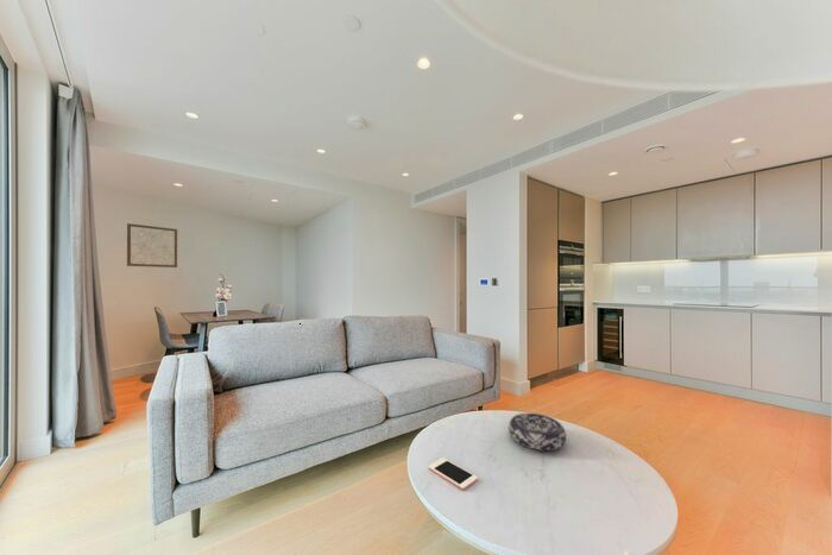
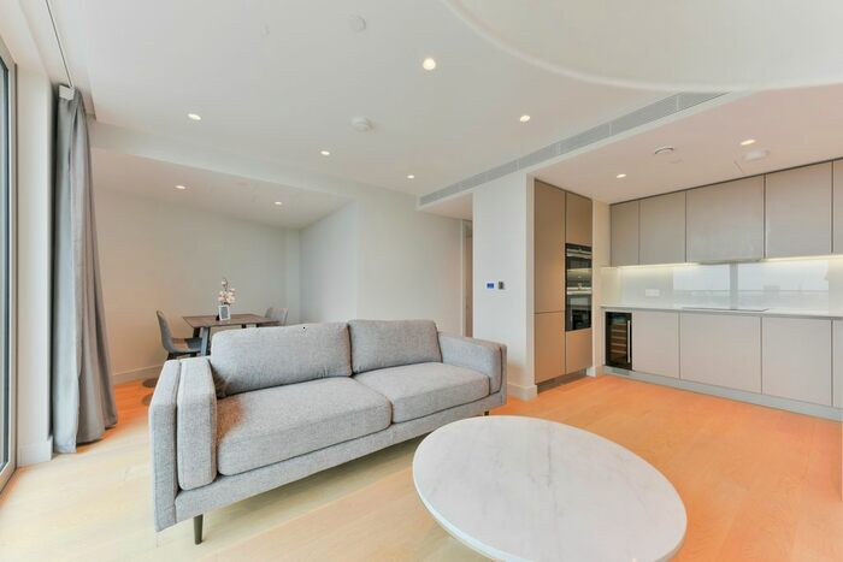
- decorative bowl [508,412,567,452]
- cell phone [428,456,479,491]
- wall art [126,222,178,269]
